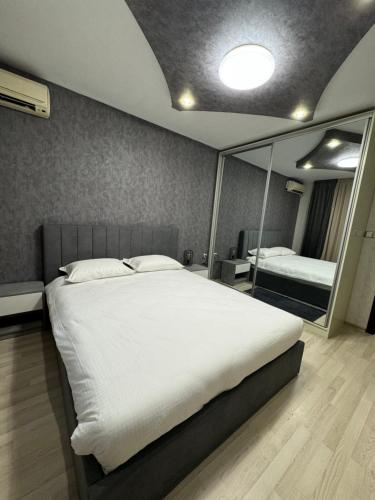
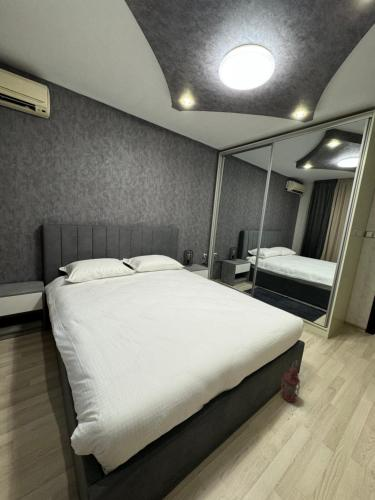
+ lantern [280,359,301,403]
